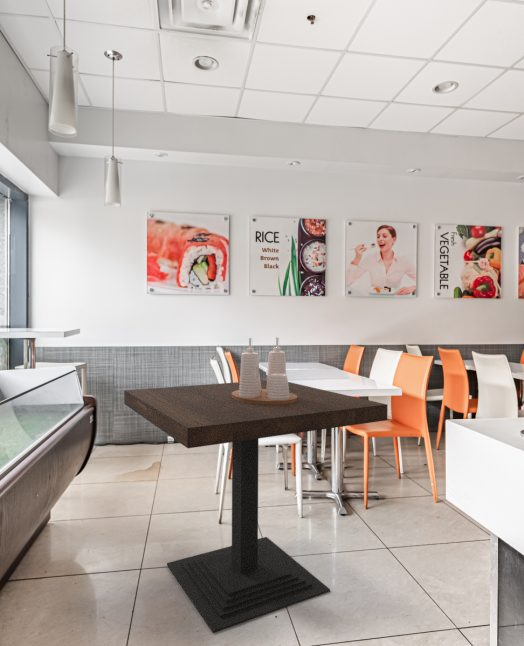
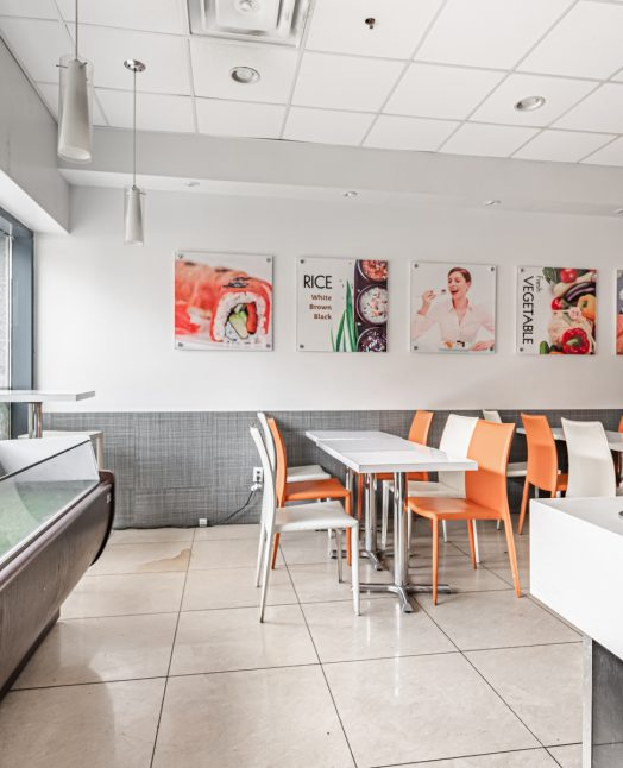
- condiment set [232,336,297,405]
- dining table [123,379,388,634]
